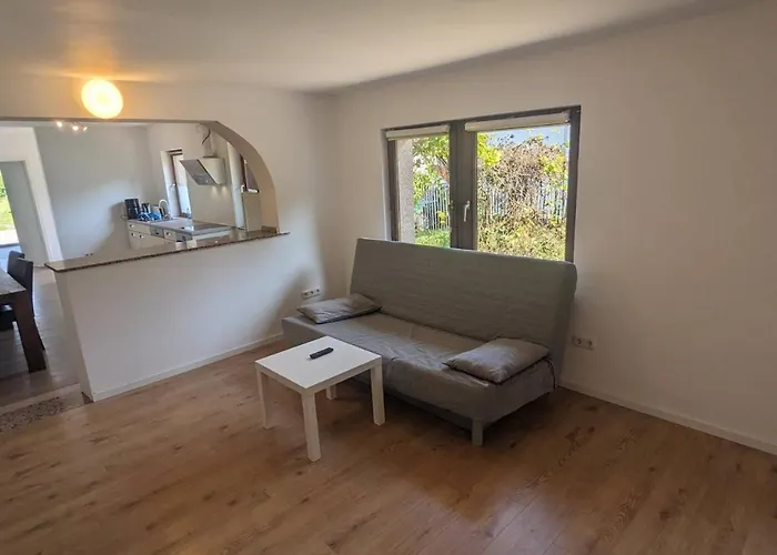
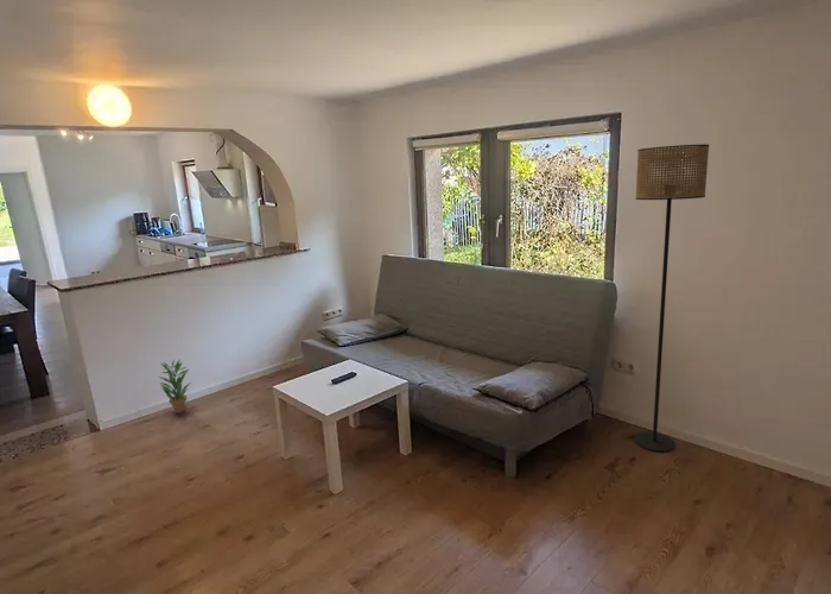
+ floor lamp [634,143,710,453]
+ potted plant [158,359,192,415]
